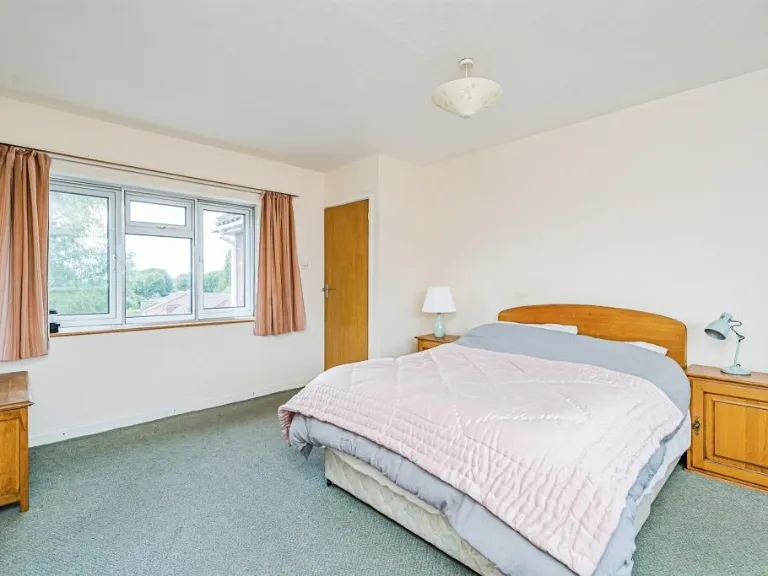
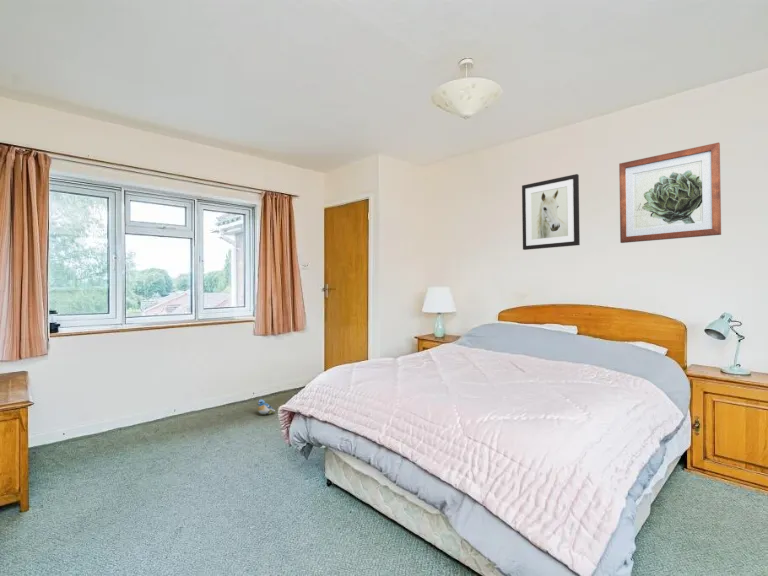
+ wall art [618,141,722,244]
+ wall art [521,173,581,251]
+ plush toy [256,398,276,416]
